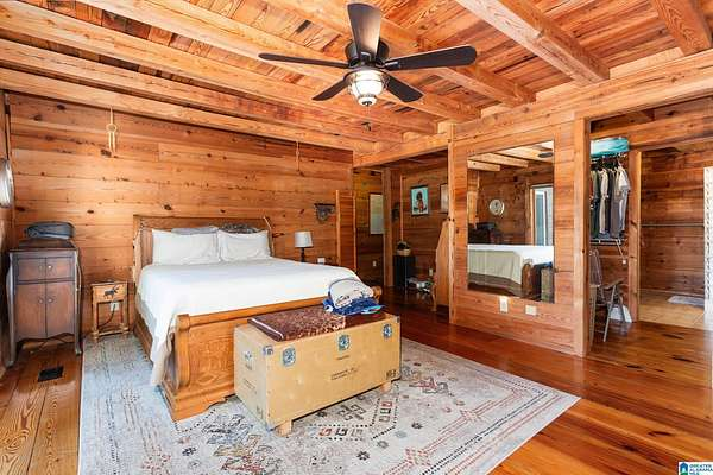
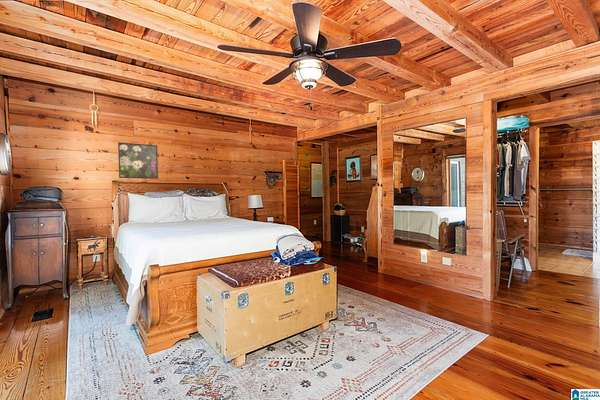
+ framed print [117,141,159,180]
